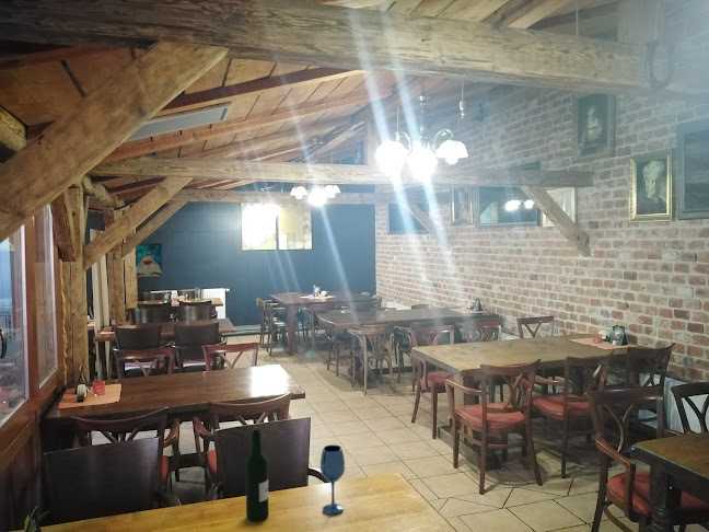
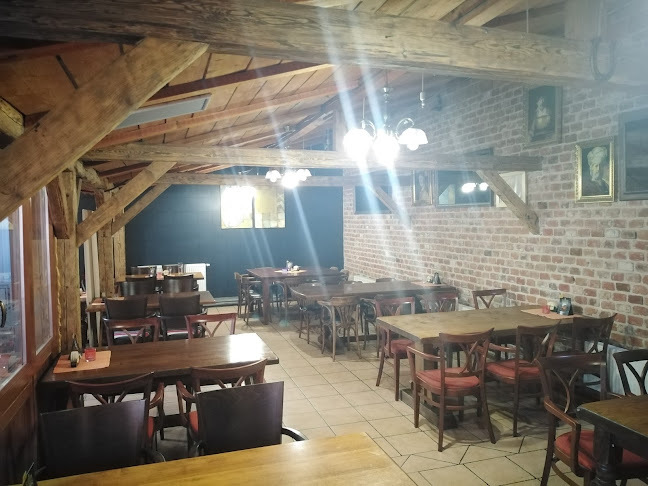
- wall art [136,242,163,278]
- wine bottle [244,429,269,522]
- wineglass [319,443,346,516]
